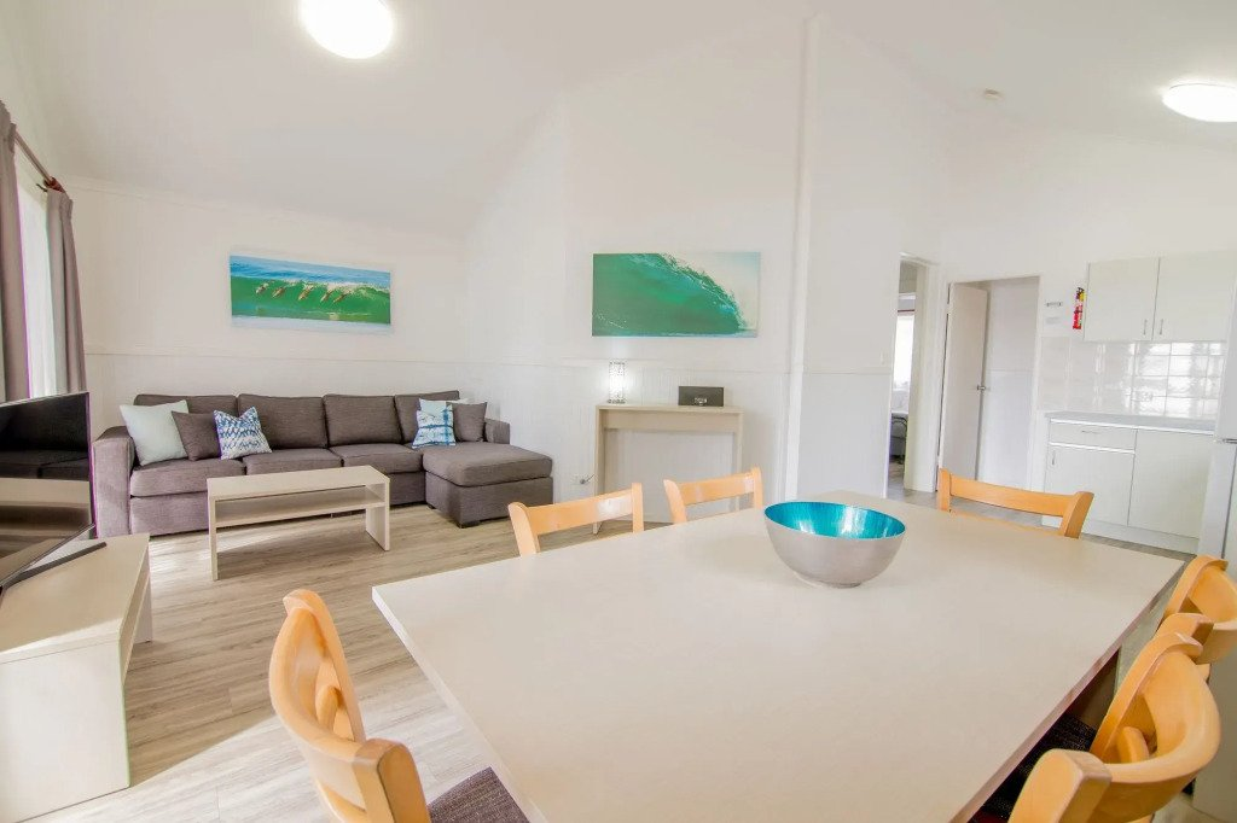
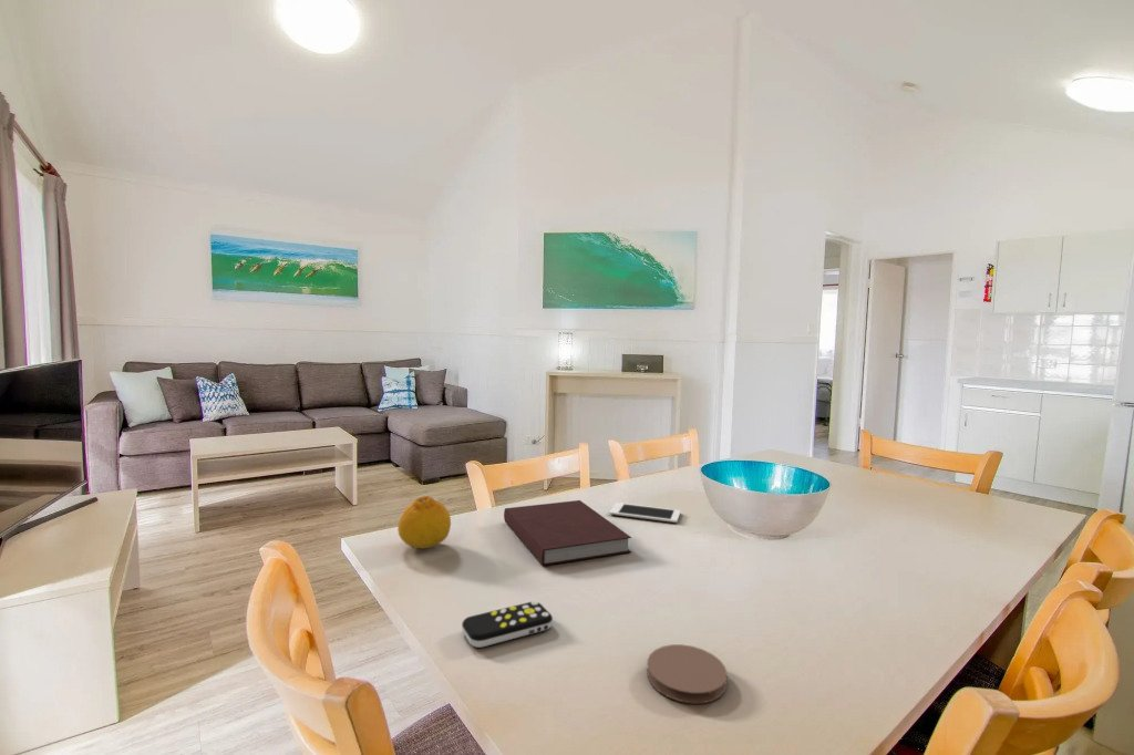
+ notebook [503,499,632,567]
+ coaster [646,643,729,704]
+ remote control [461,600,554,649]
+ cell phone [608,501,681,524]
+ fruit [396,495,452,549]
